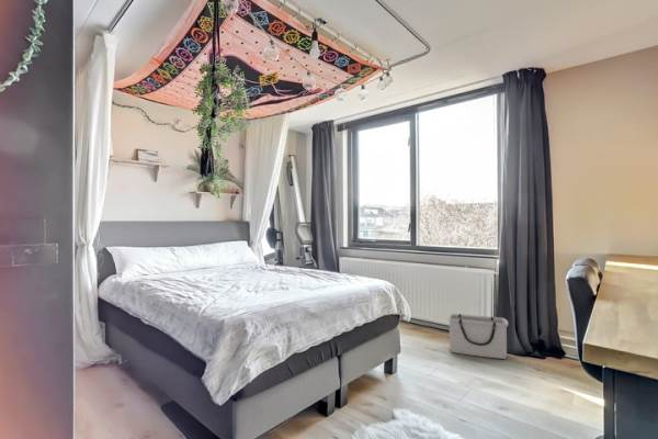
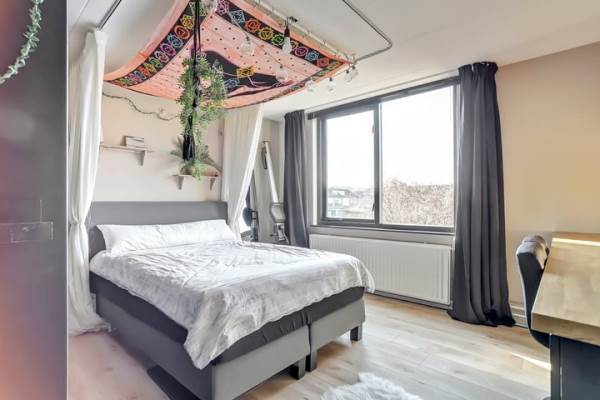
- storage bin [446,313,509,360]
